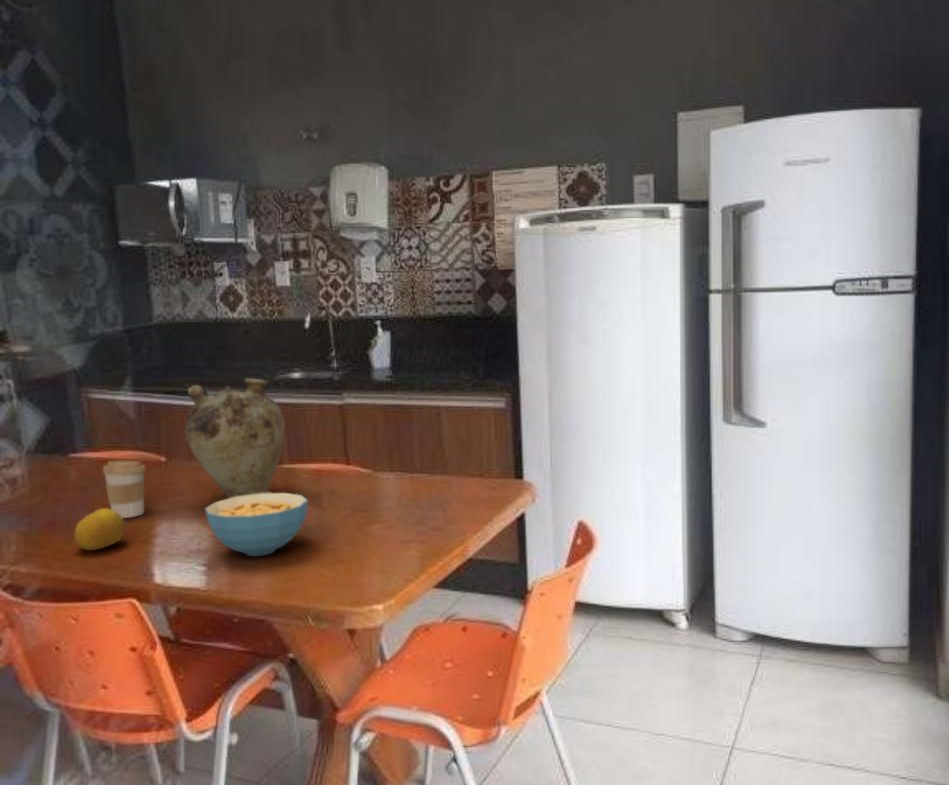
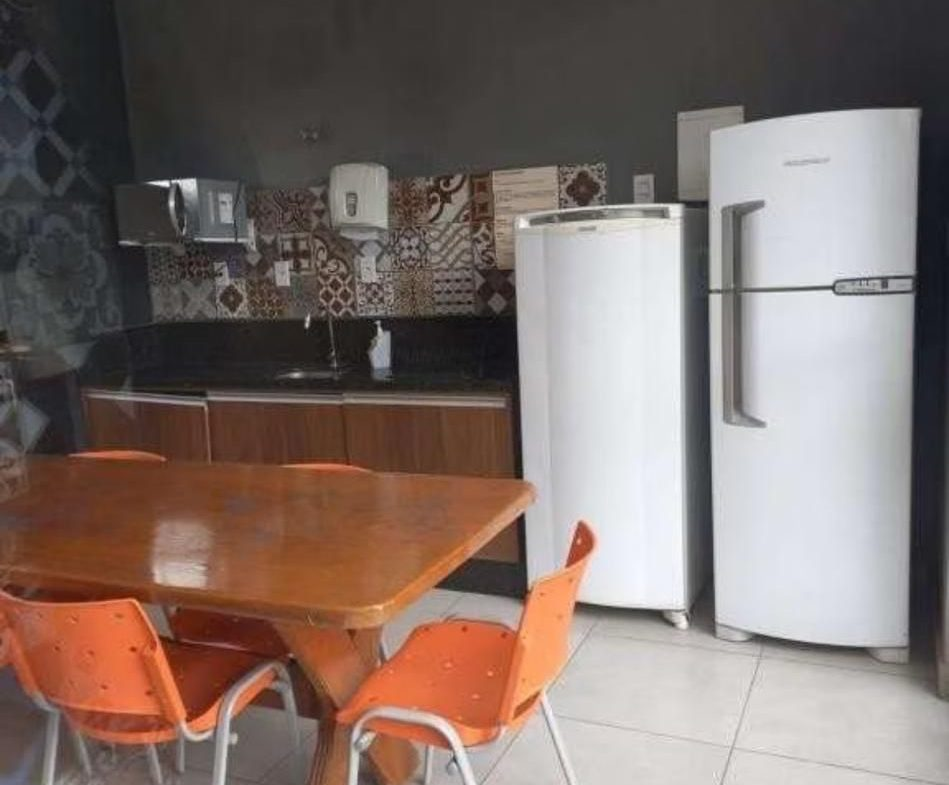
- coffee cup [102,460,147,519]
- vase [184,377,286,499]
- cereal bowl [204,492,309,557]
- fruit [73,507,126,551]
